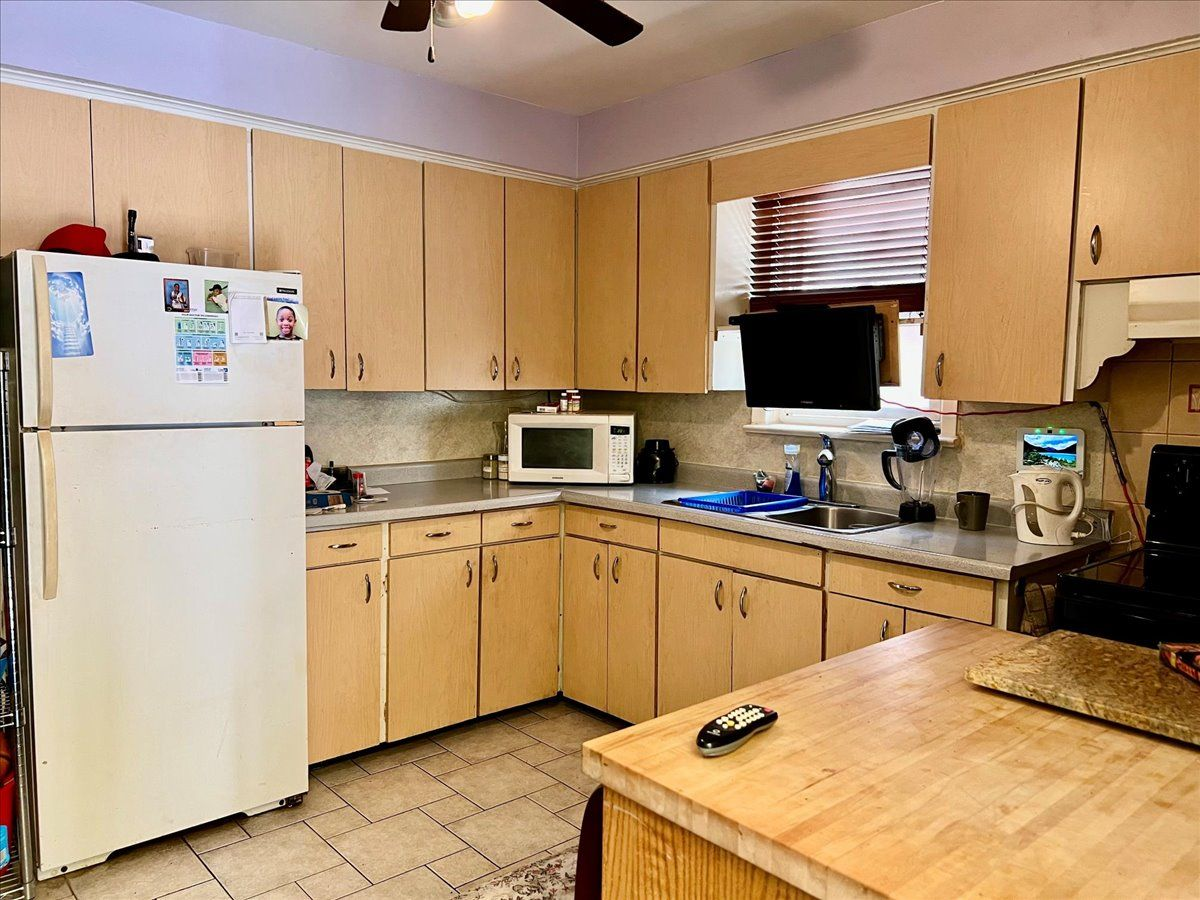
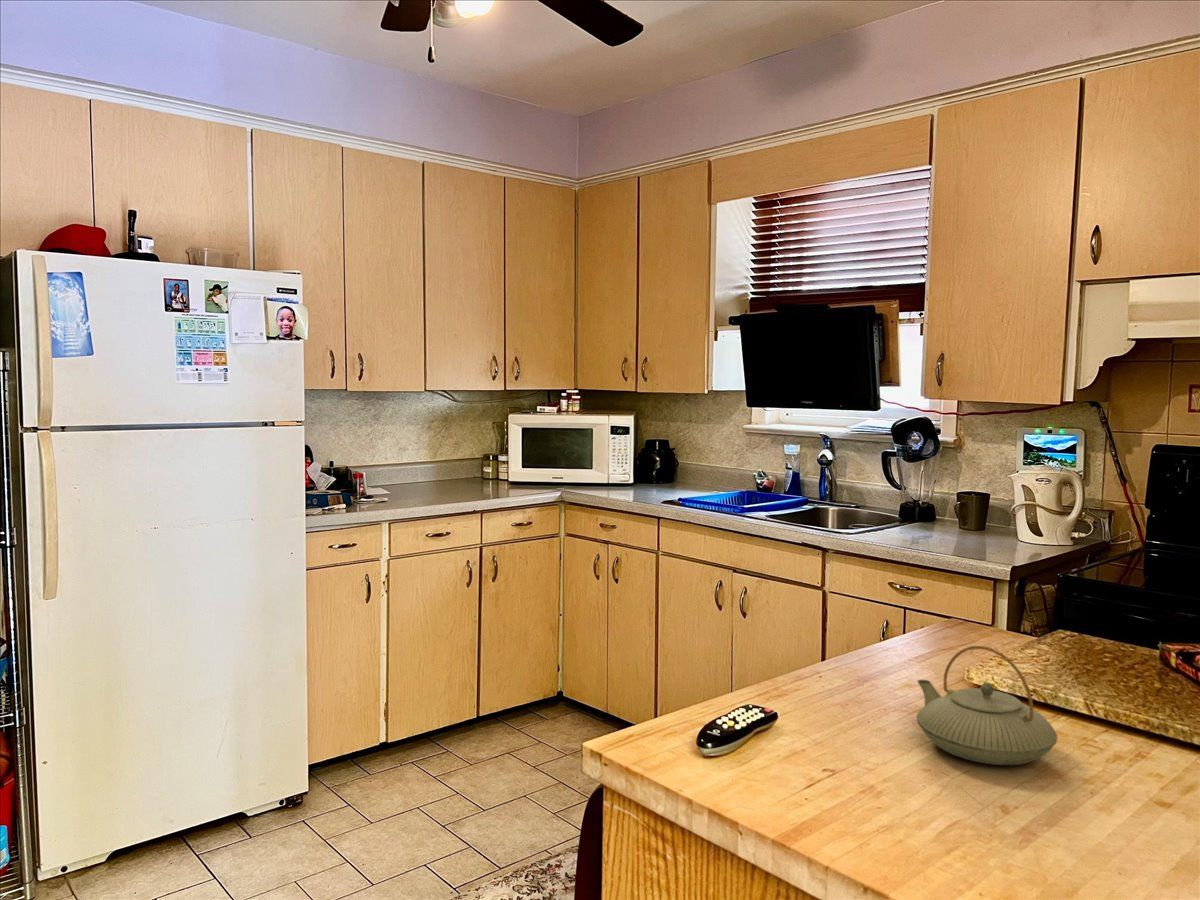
+ teapot [916,645,1058,766]
